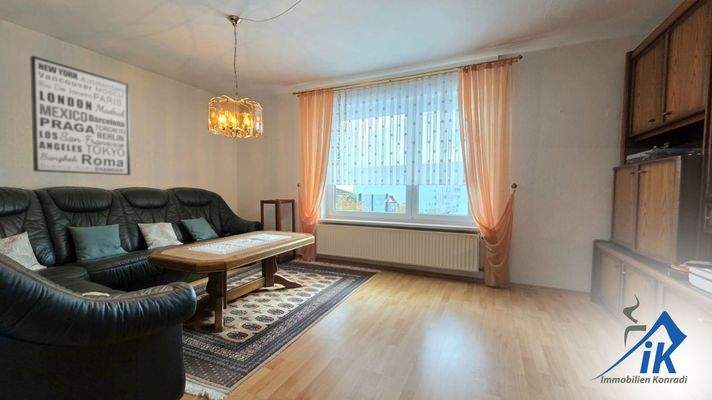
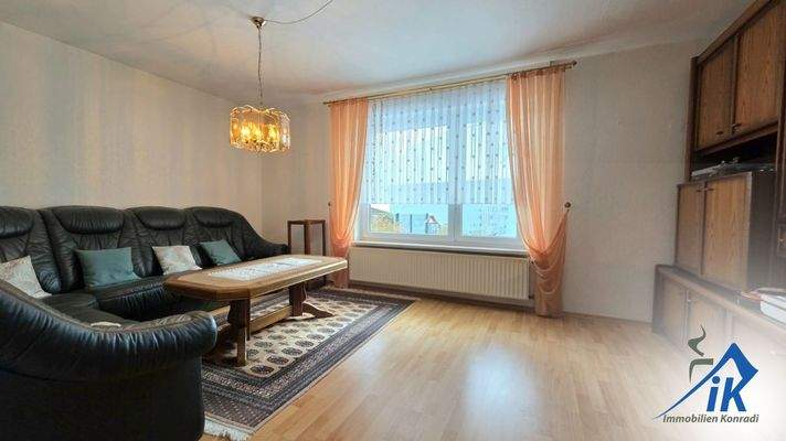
- wall art [29,55,131,176]
